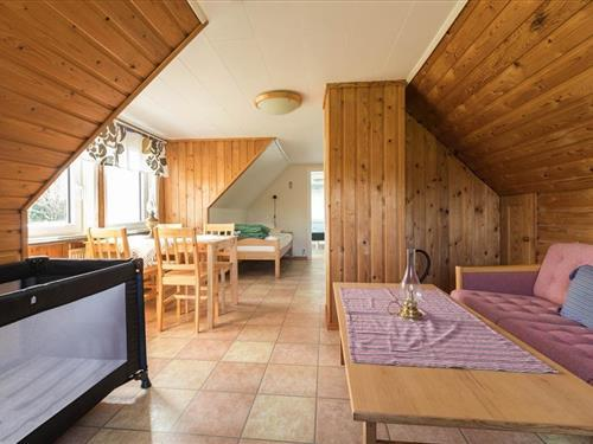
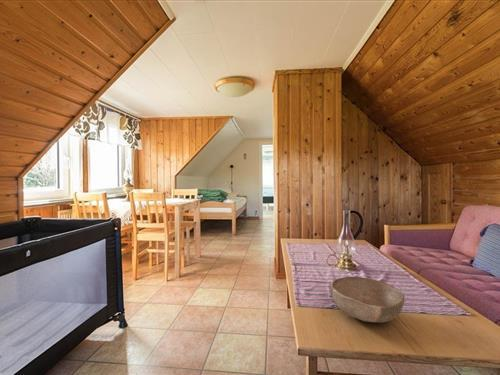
+ bowl [330,276,406,324]
